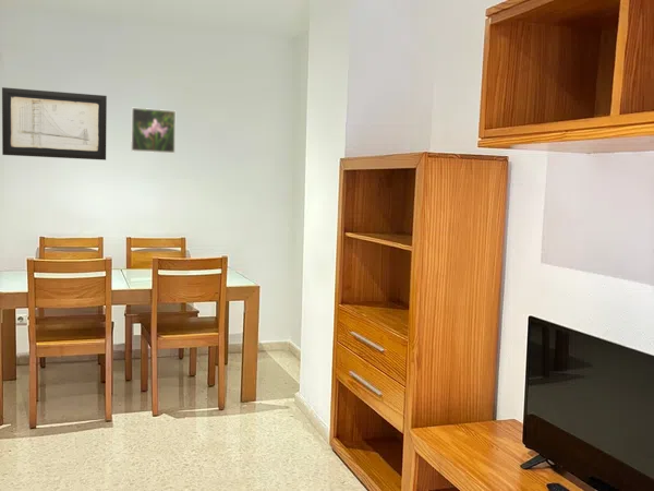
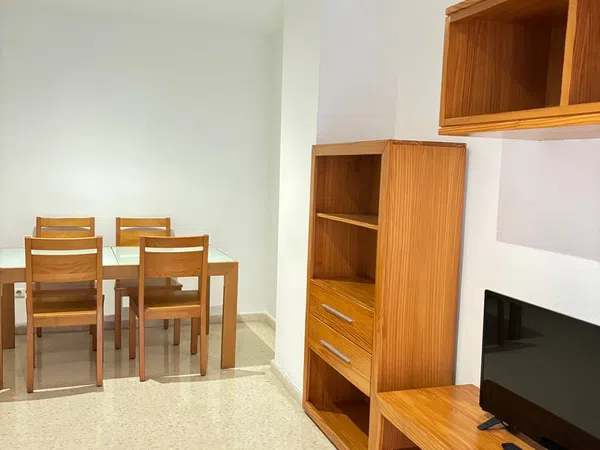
- wall art [1,86,108,161]
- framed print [130,107,177,154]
